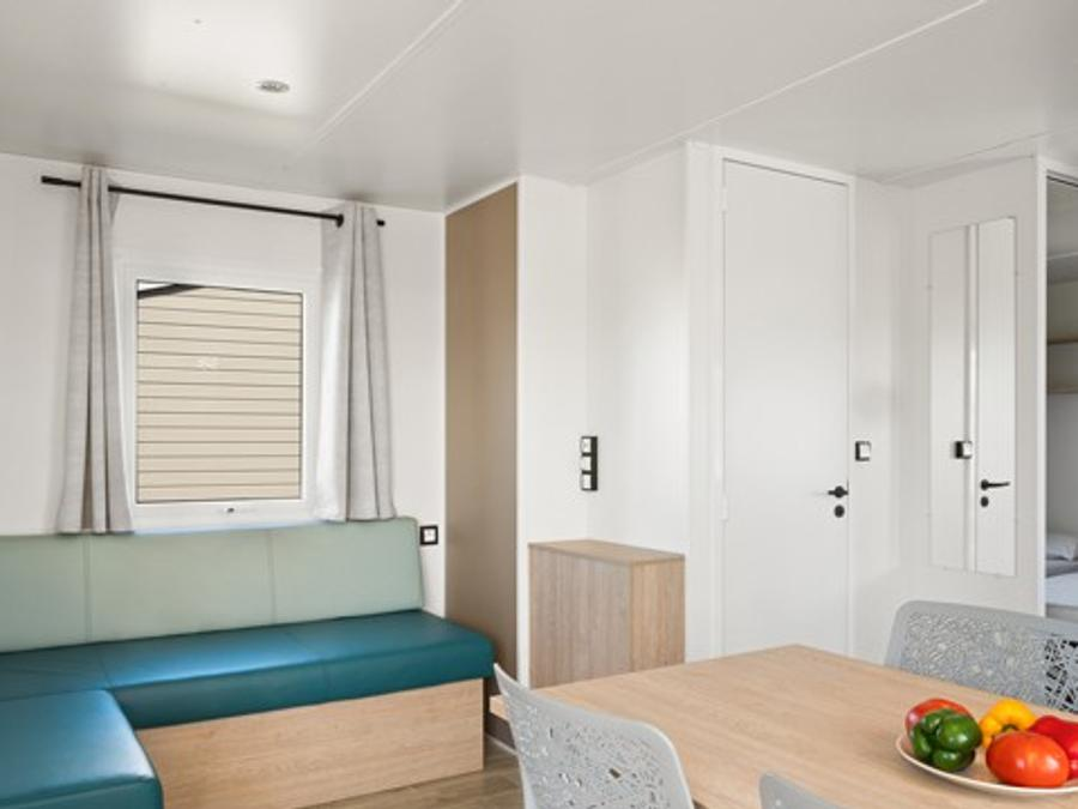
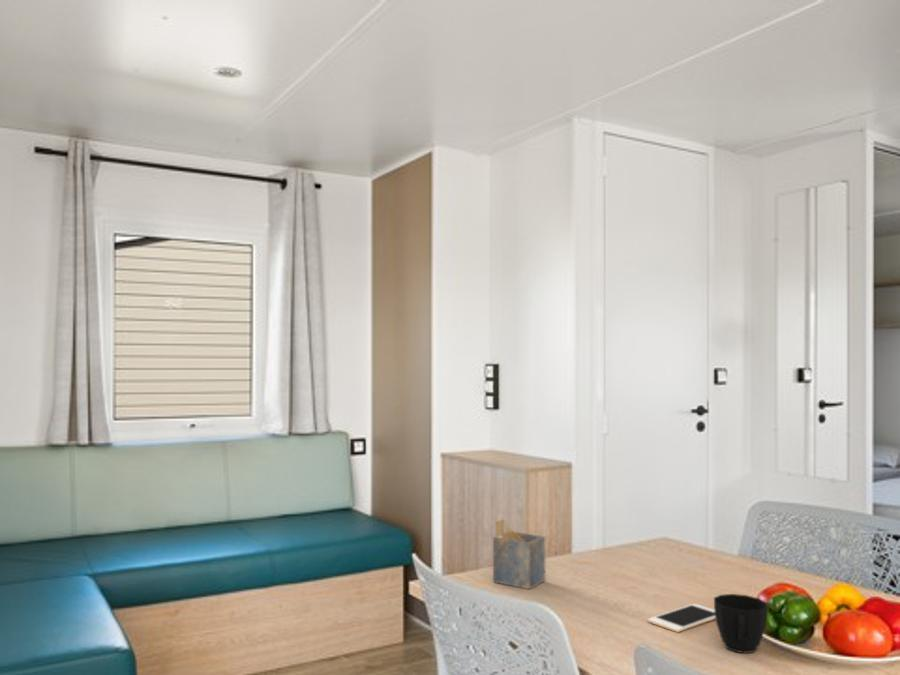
+ napkin holder [492,517,546,590]
+ cell phone [647,603,716,633]
+ cup [713,593,769,654]
